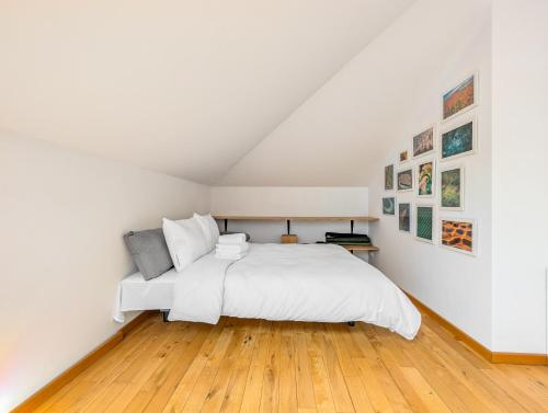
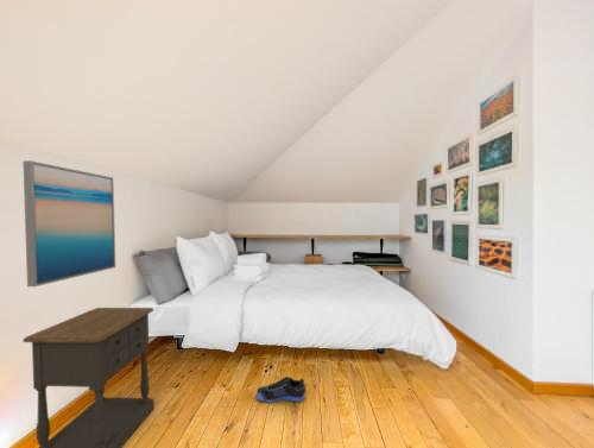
+ sneaker [255,376,307,404]
+ nightstand [21,307,156,448]
+ wall art [23,159,116,288]
